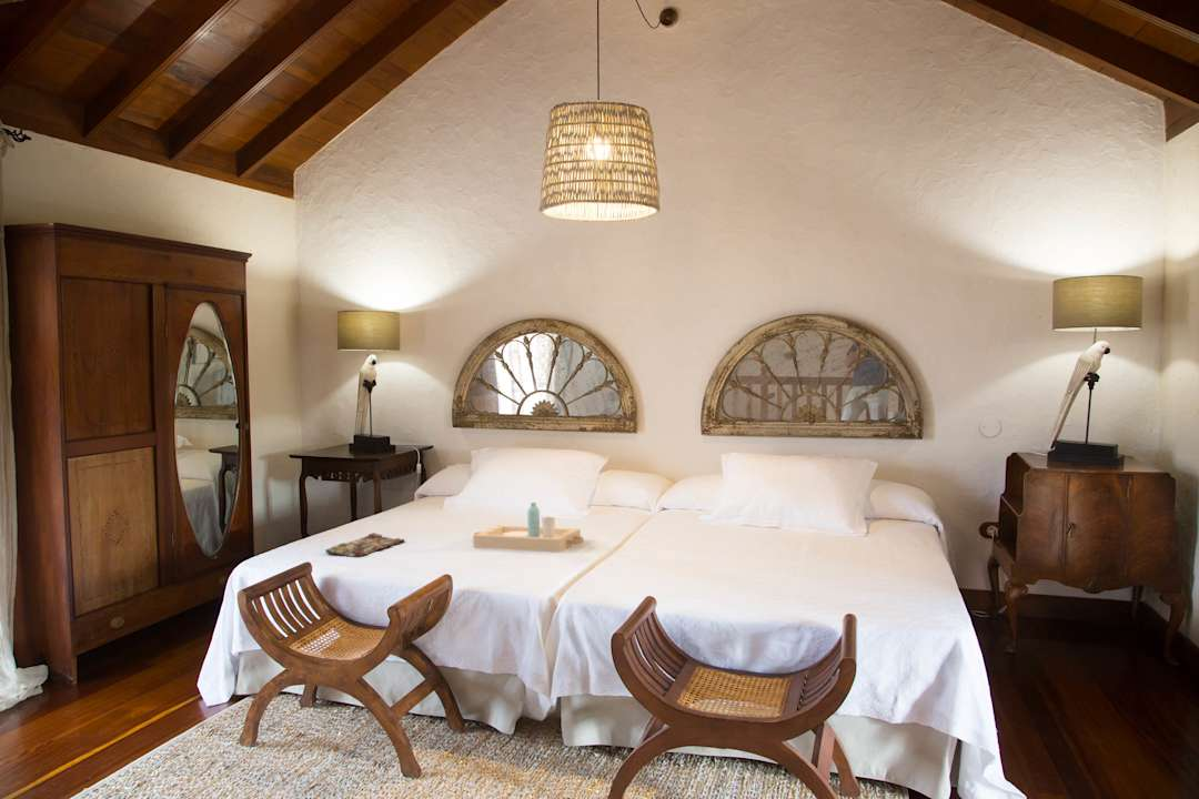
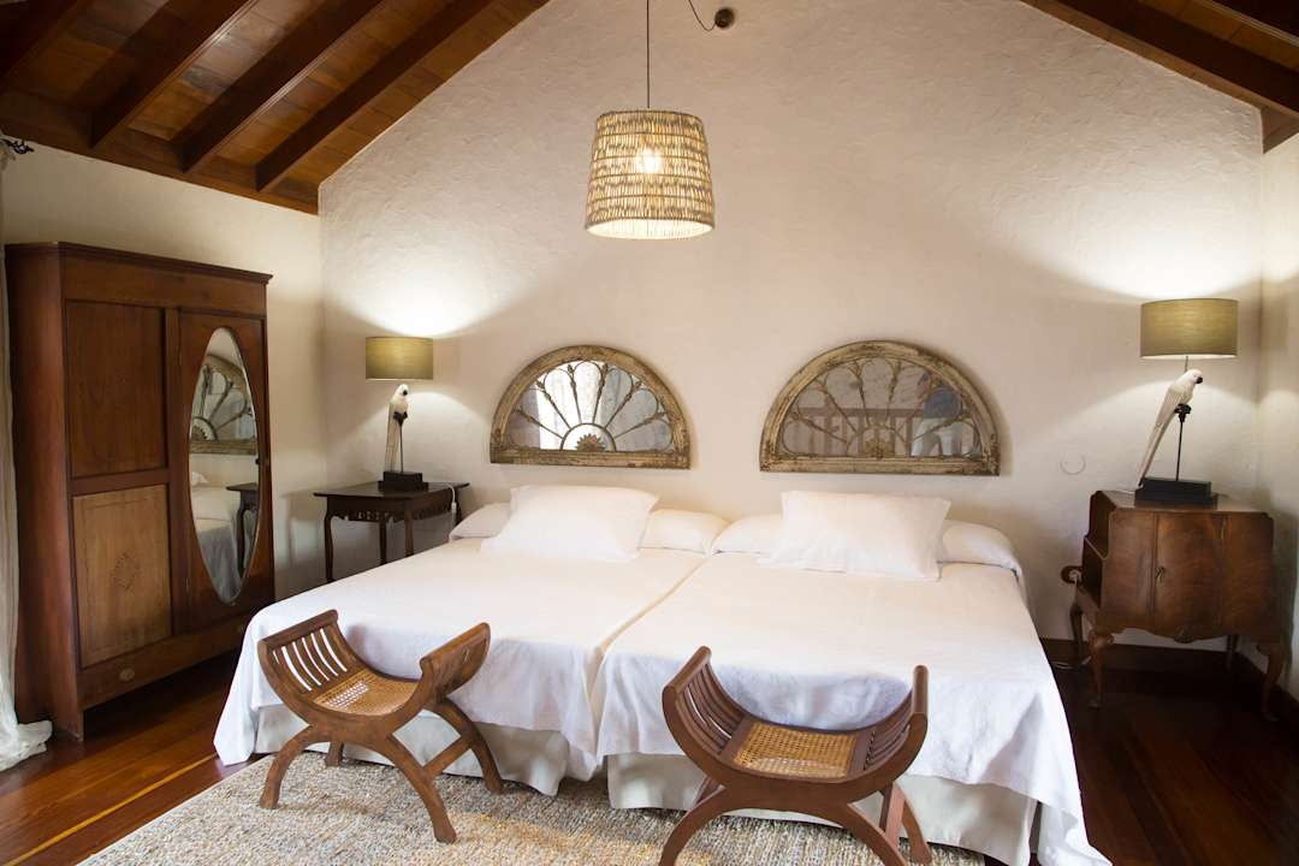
- serving tray [472,502,585,554]
- magazine [324,532,406,557]
